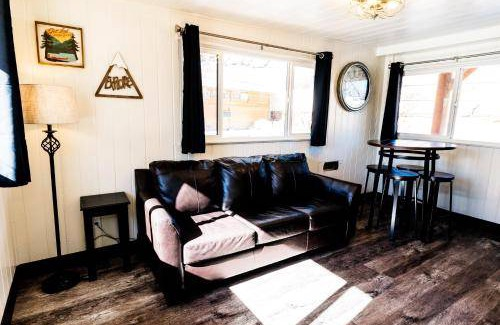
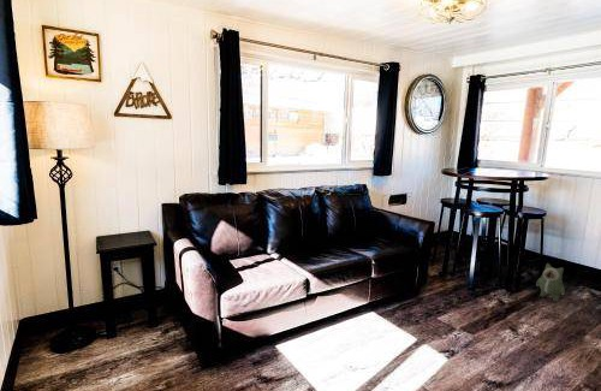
+ plush toy [535,262,566,303]
